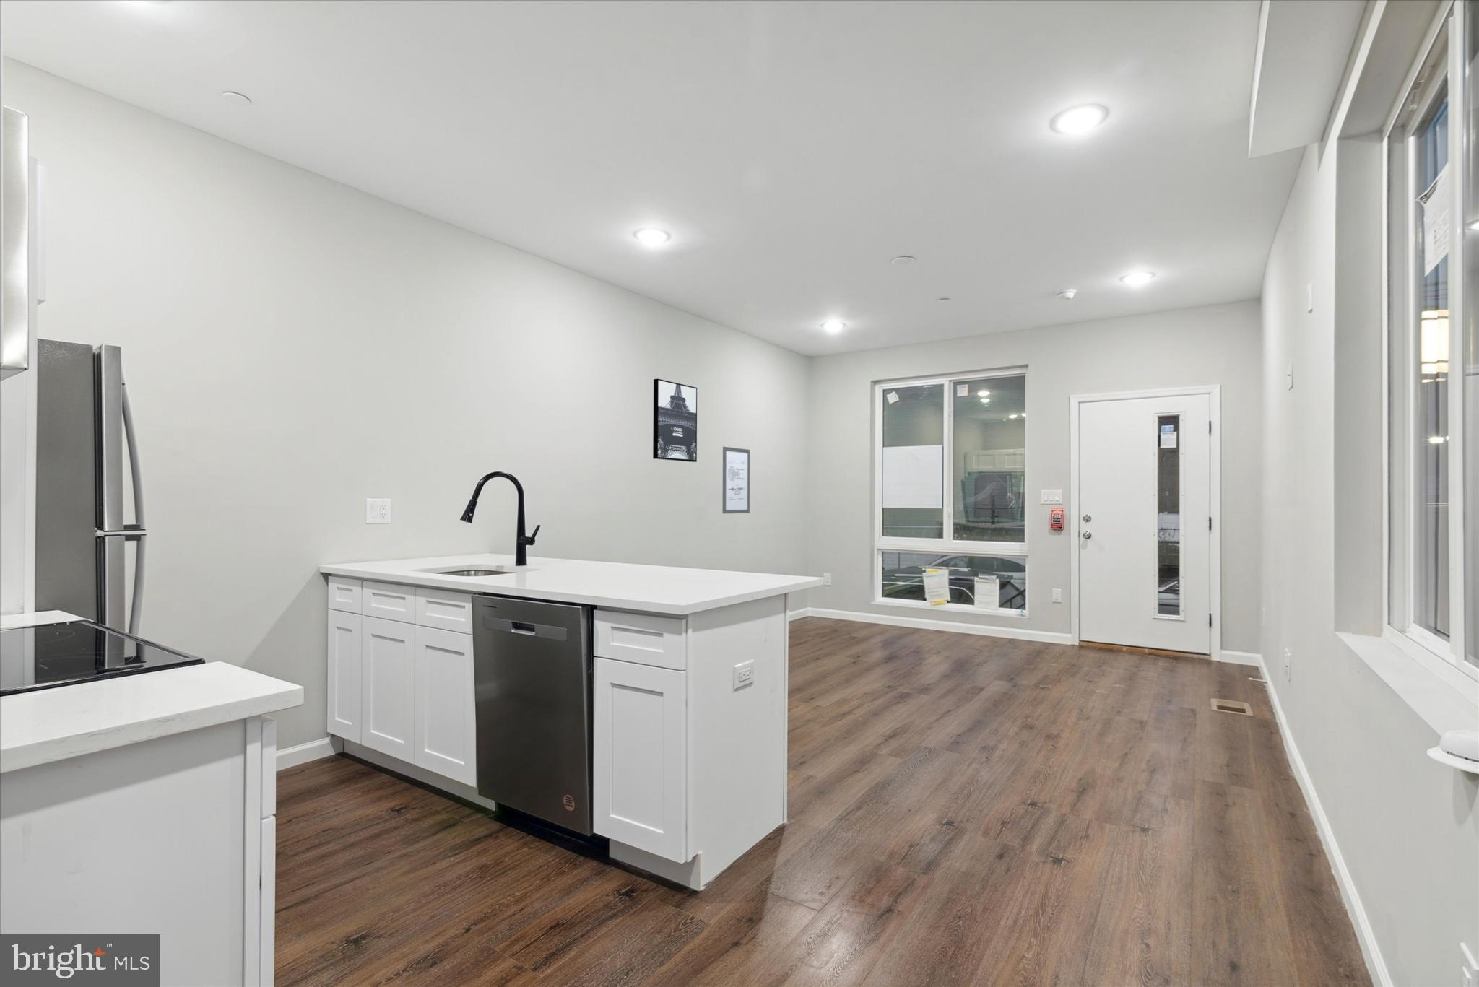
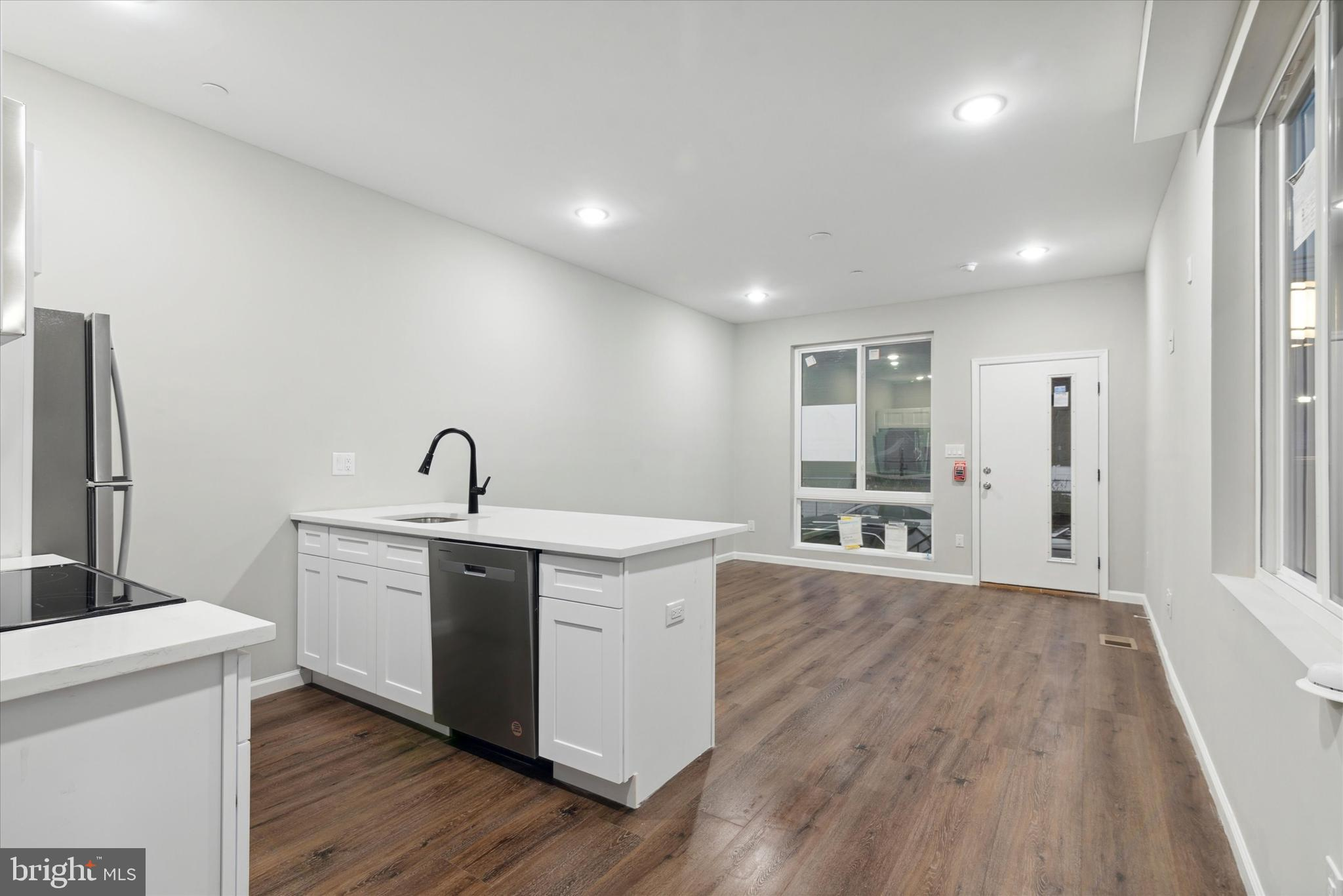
- wall art [652,378,697,463]
- wall art [721,446,750,514]
